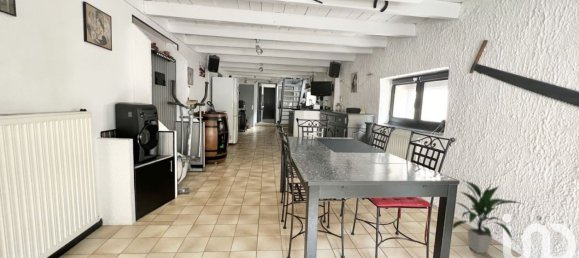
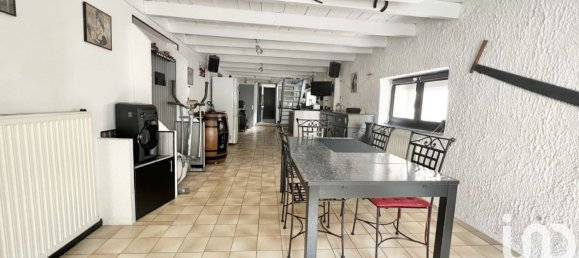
- indoor plant [452,179,525,254]
